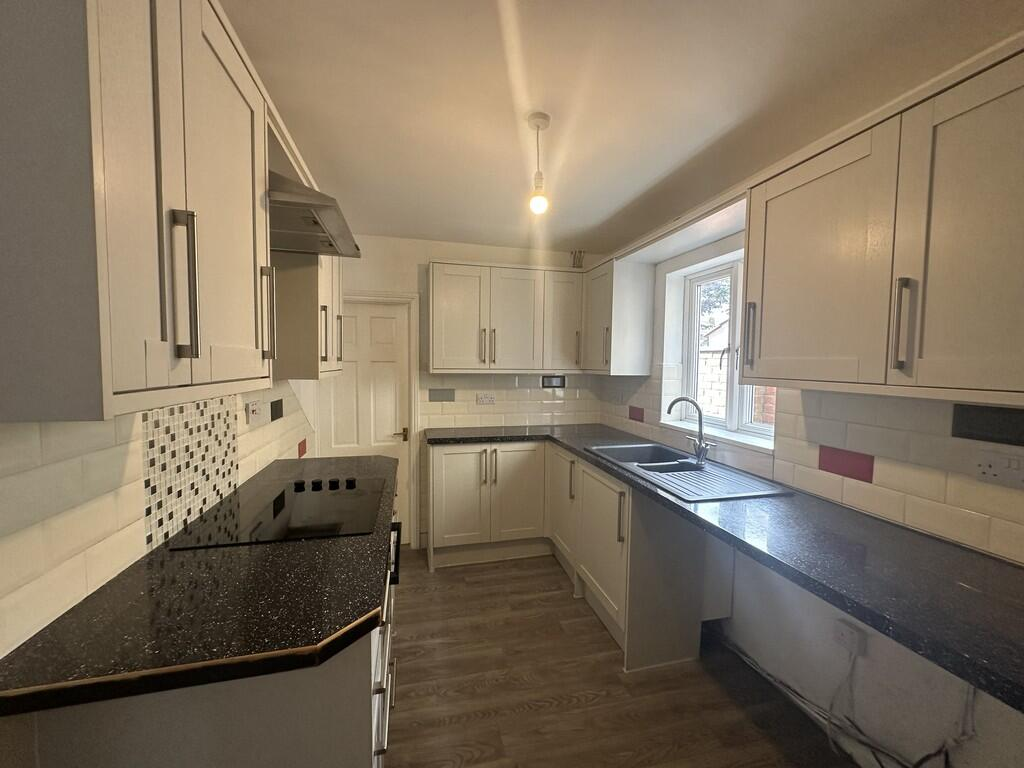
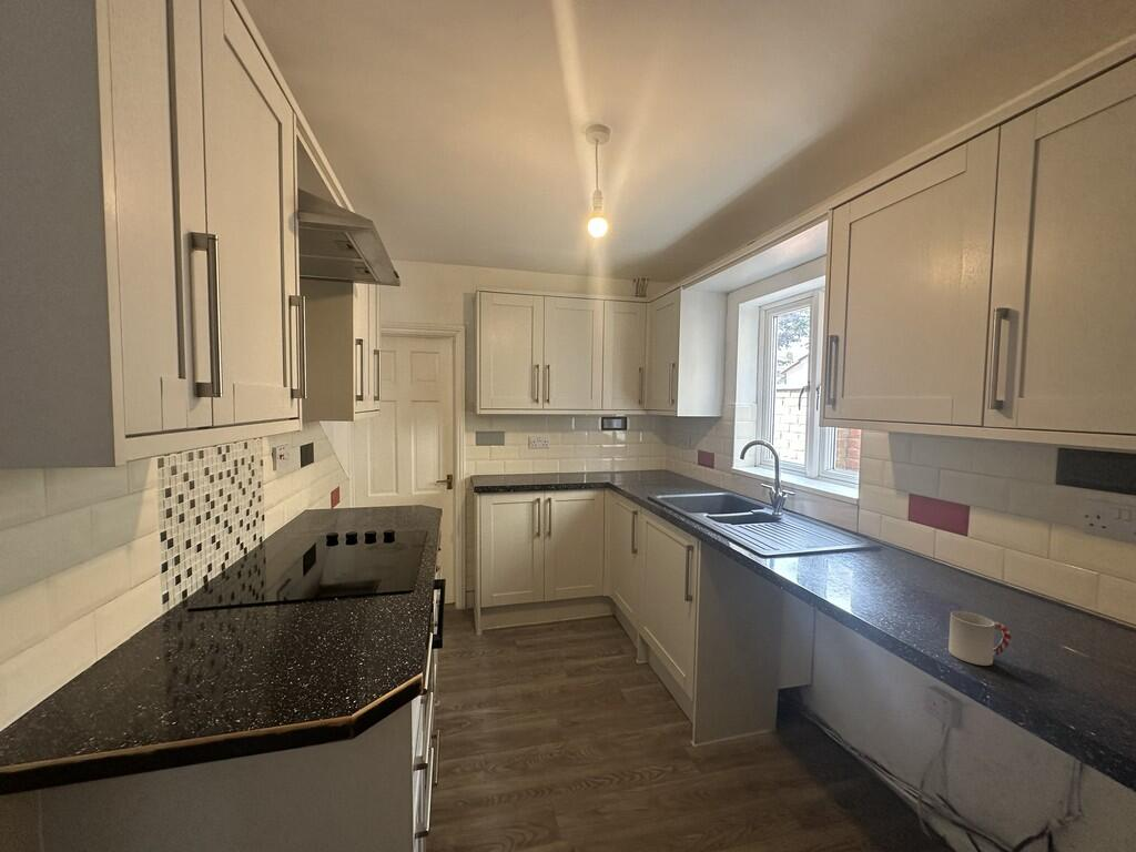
+ cup [947,610,1012,667]
